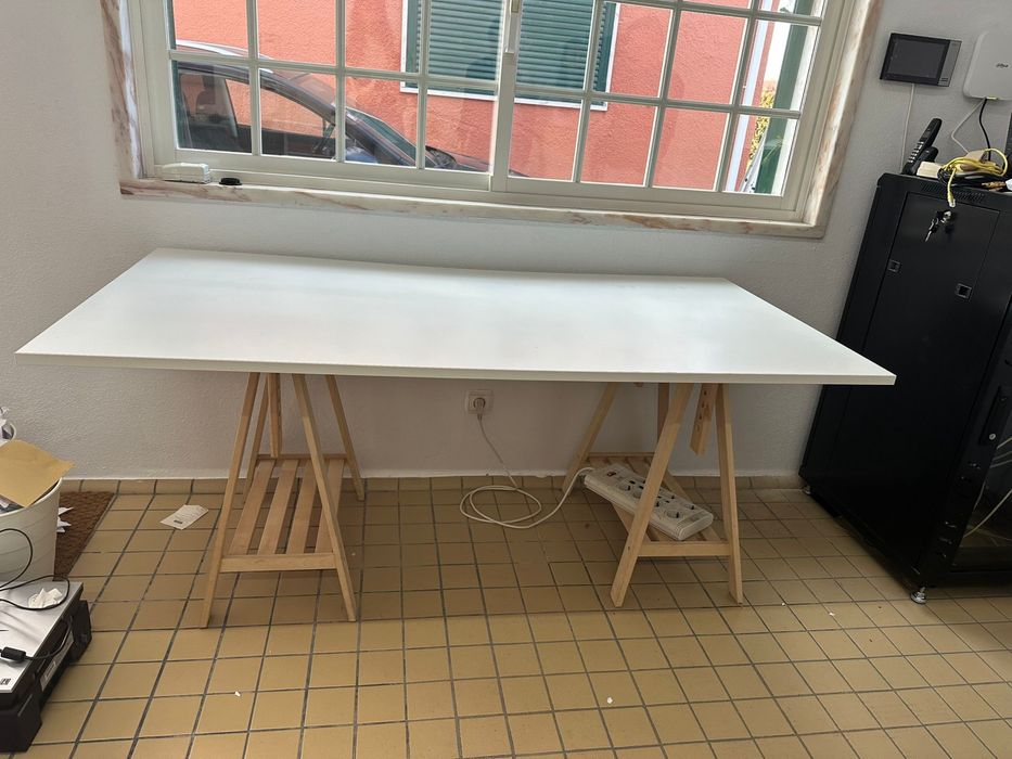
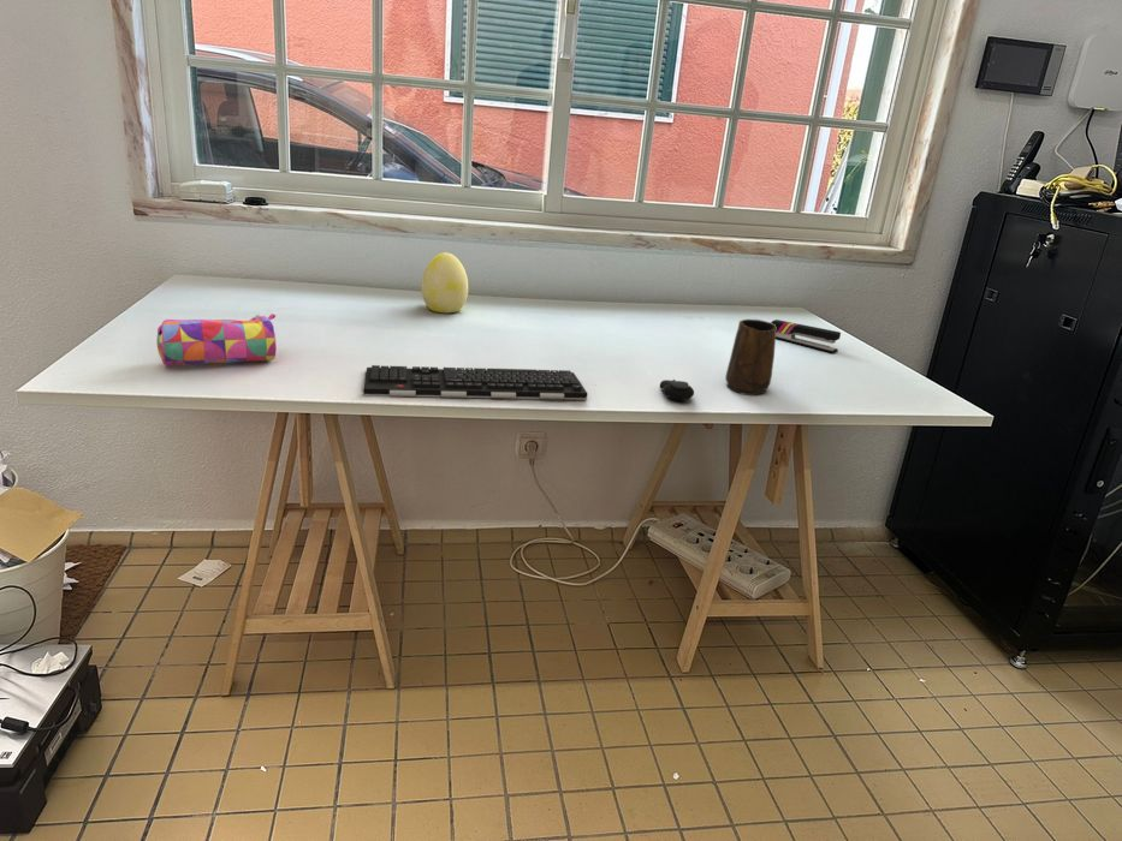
+ keyboard [362,364,589,401]
+ decorative egg [420,251,469,314]
+ pencil case [155,312,278,368]
+ mug [725,318,777,396]
+ computer mouse [659,378,695,401]
+ stapler [771,318,842,354]
